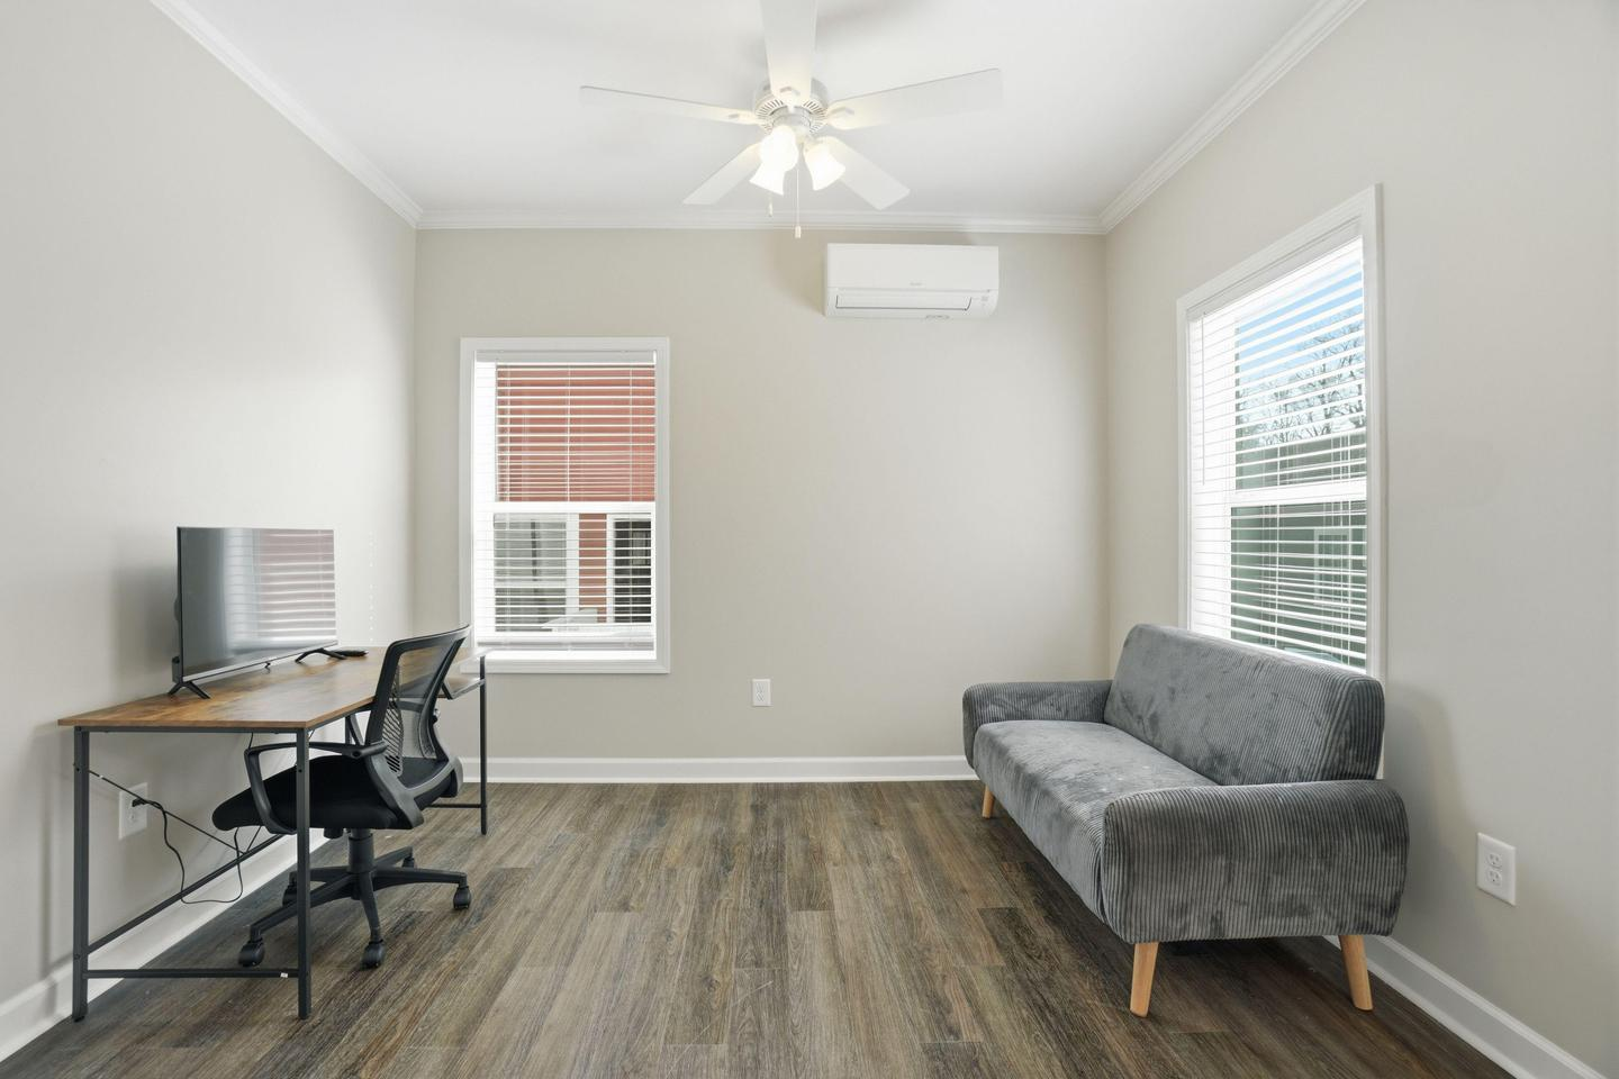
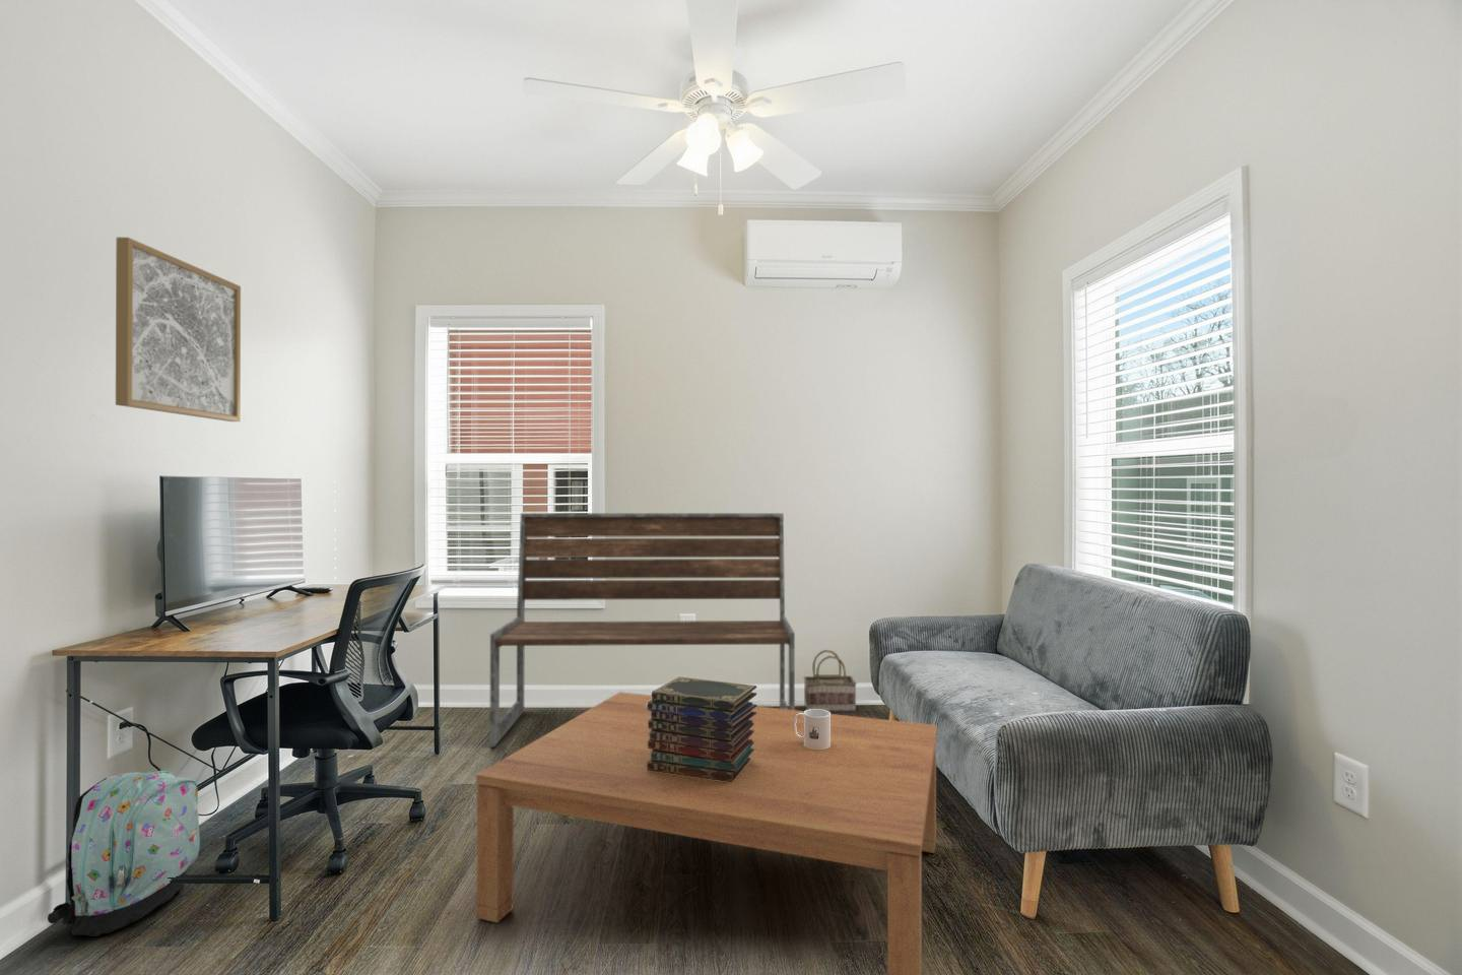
+ mug [794,708,831,750]
+ bench [490,511,796,749]
+ wall art [114,236,241,422]
+ book stack [647,677,758,782]
+ basket [803,649,858,713]
+ coffee table [475,691,938,975]
+ backpack [47,769,201,937]
